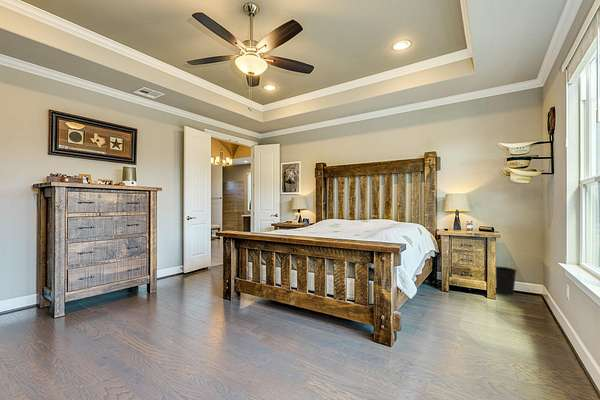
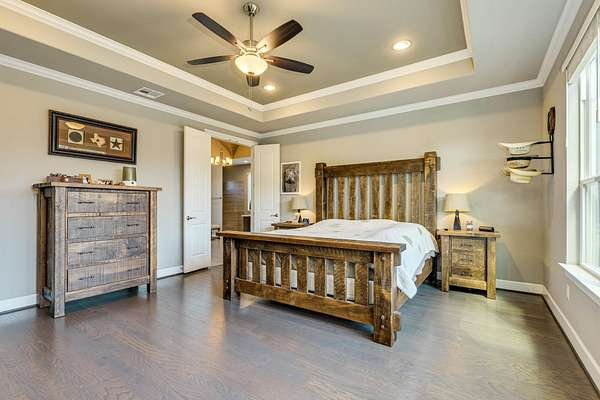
- wastebasket [495,266,518,296]
